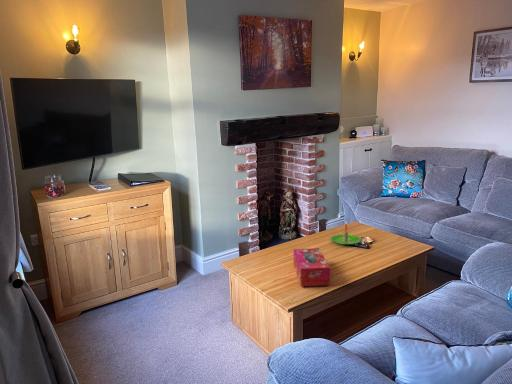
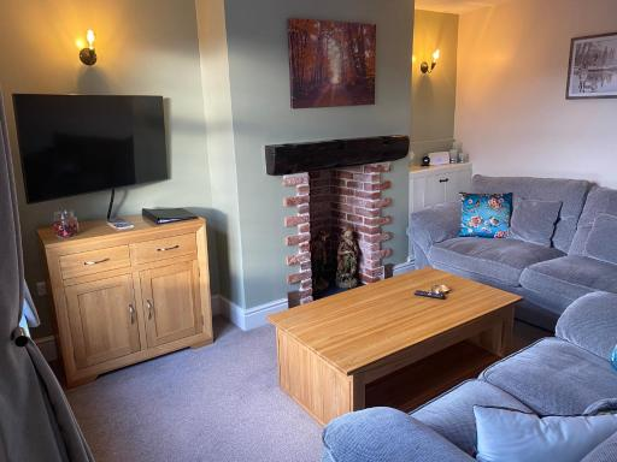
- tissue box [292,247,331,287]
- candle [330,223,362,245]
